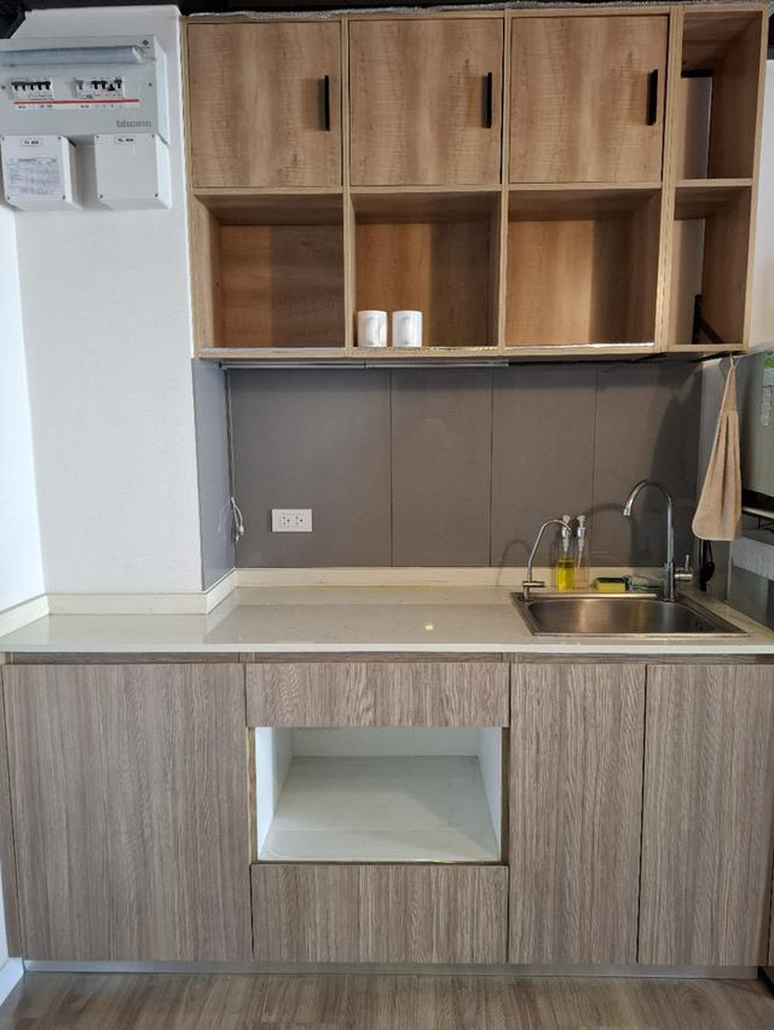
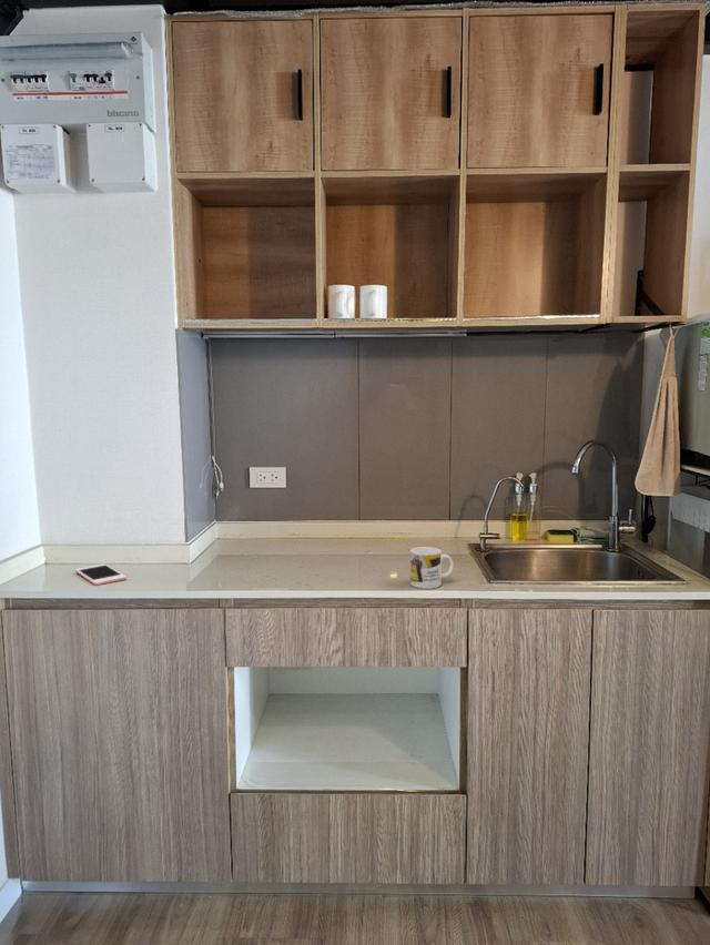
+ cell phone [74,563,128,587]
+ mug [409,546,455,590]
